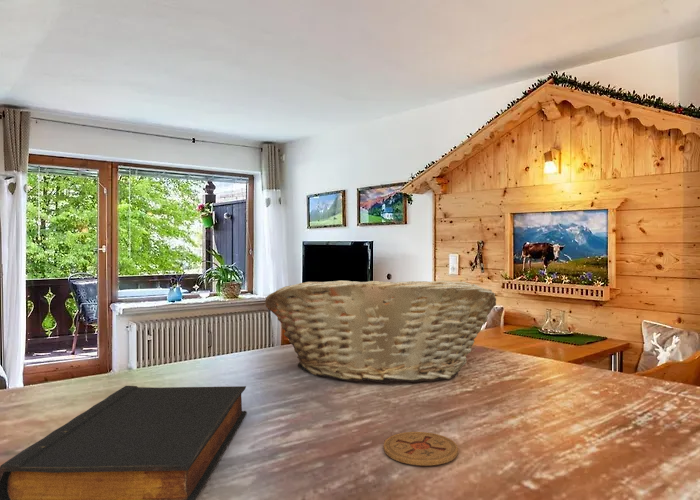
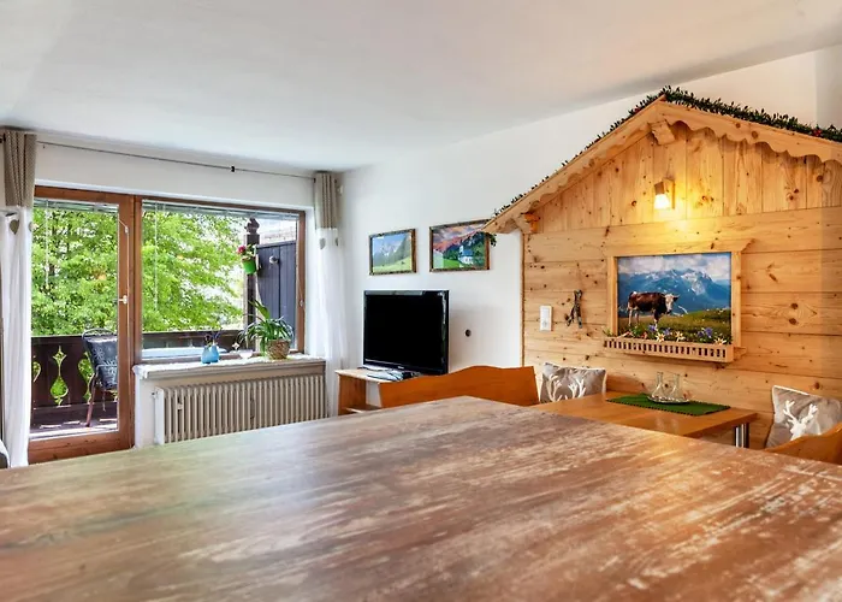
- book [0,385,248,500]
- fruit basket [264,280,497,384]
- coaster [382,431,459,467]
